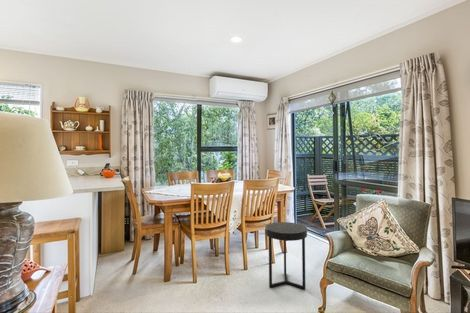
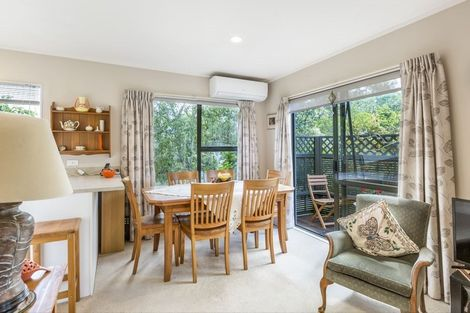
- side table [264,221,308,290]
